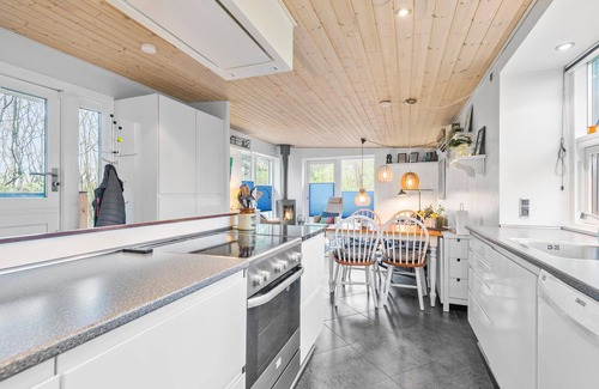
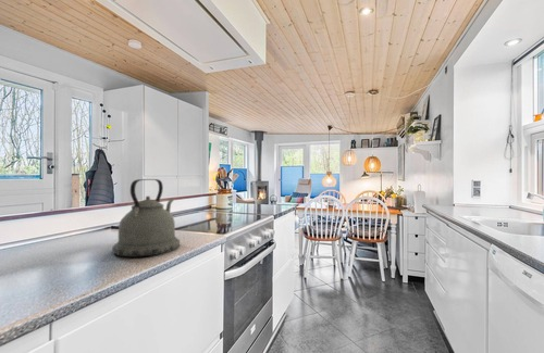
+ kettle [111,178,181,259]
